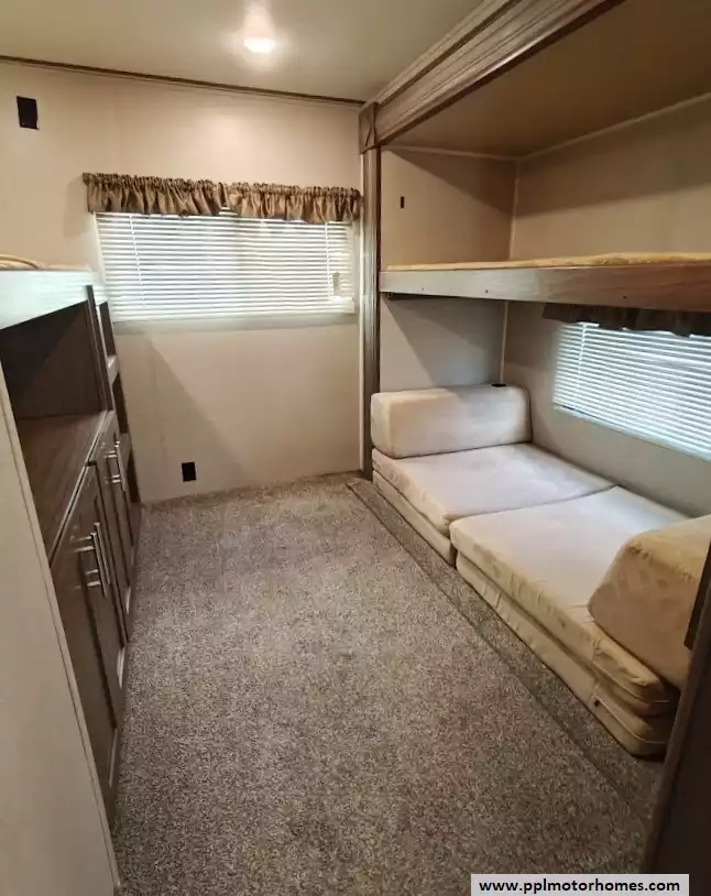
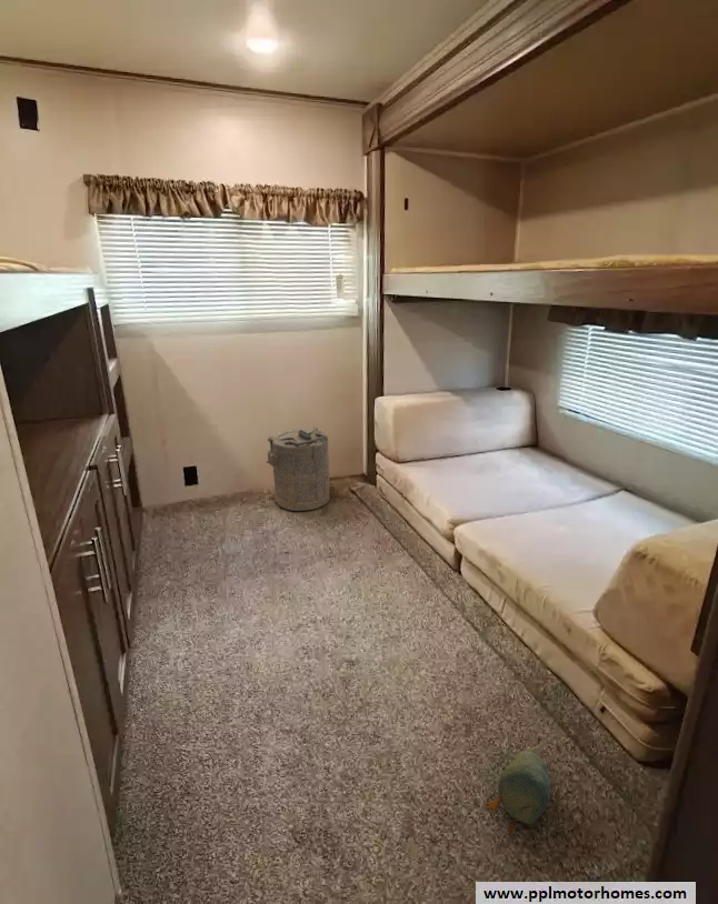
+ laundry hamper [265,425,331,512]
+ plush toy [483,739,551,837]
